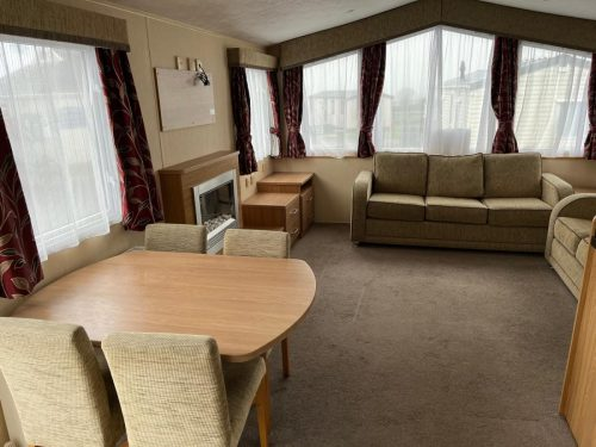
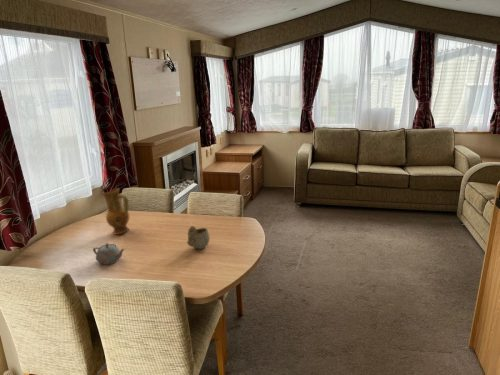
+ teapot [92,242,126,266]
+ mug [186,225,211,250]
+ ceramic jug [102,187,130,236]
